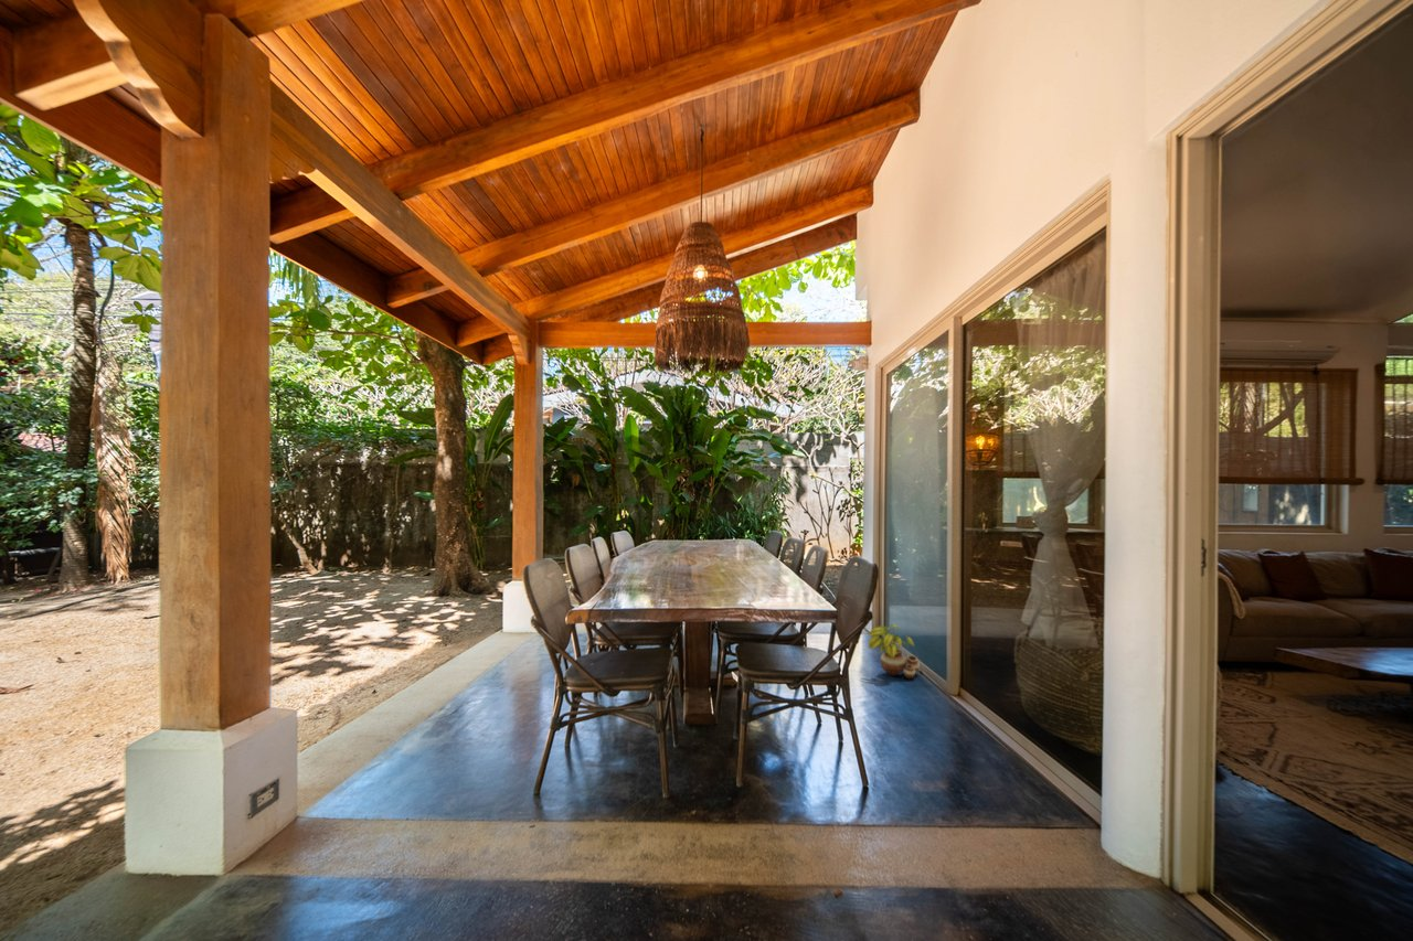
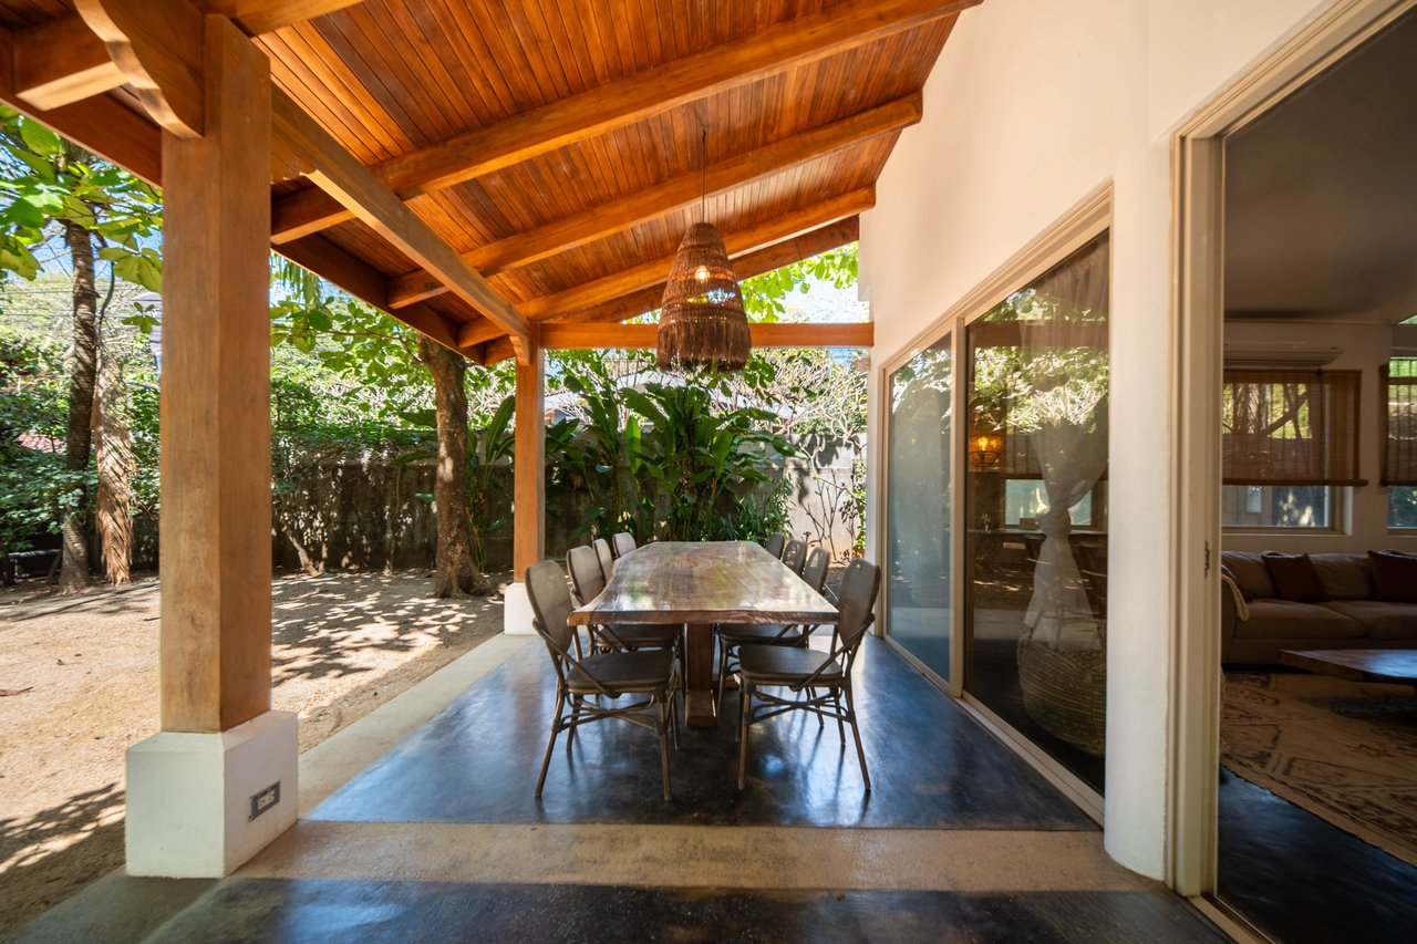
- potted plant [868,623,921,681]
